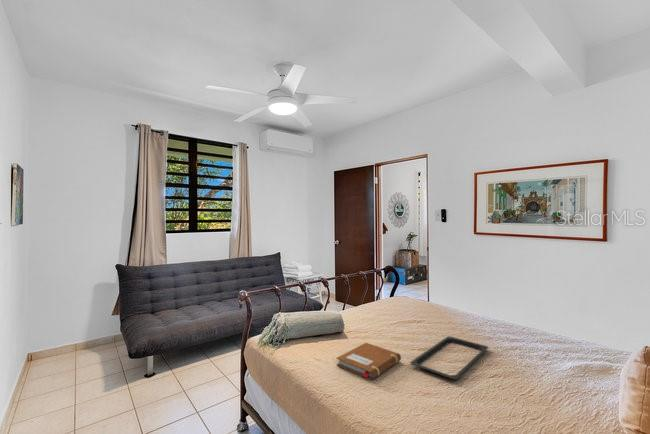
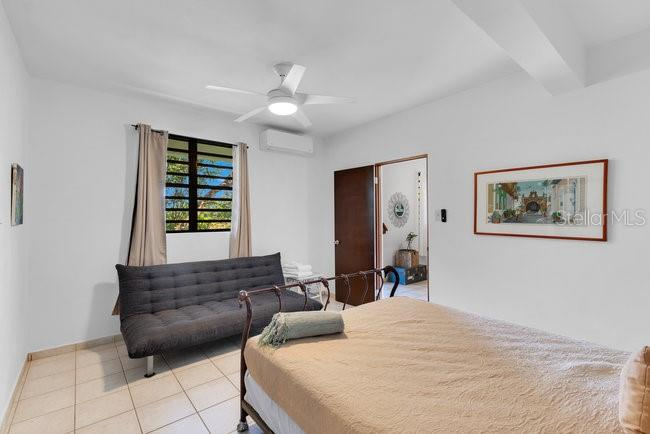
- serving tray [409,336,490,380]
- notebook [335,342,402,381]
